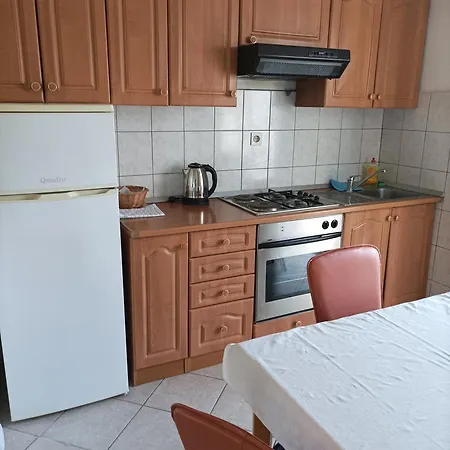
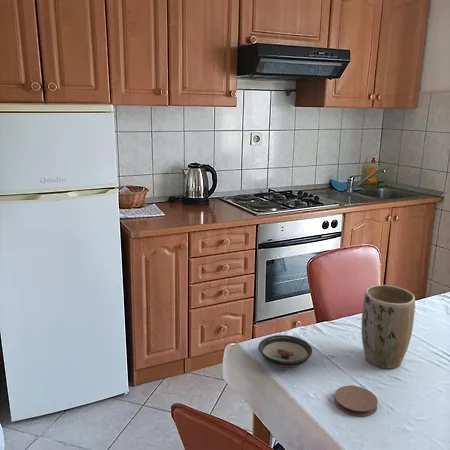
+ coaster [333,385,379,417]
+ saucer [257,334,313,368]
+ plant pot [360,284,416,369]
